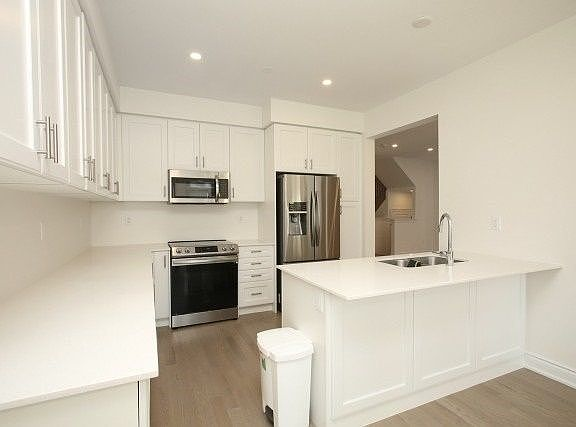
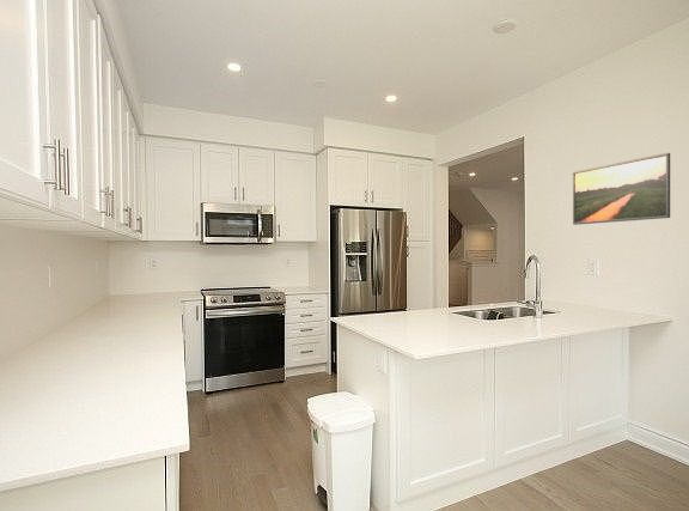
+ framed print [572,152,671,226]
